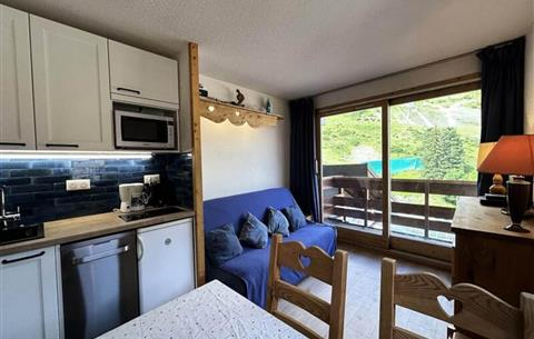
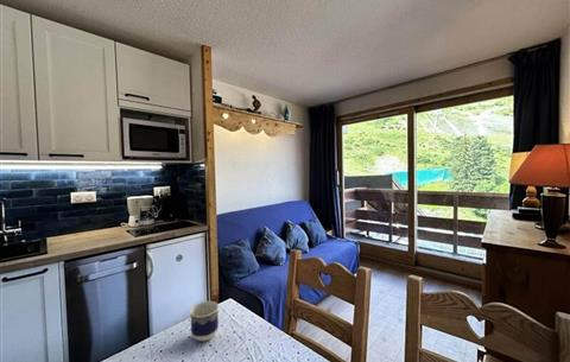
+ cup [189,300,220,342]
